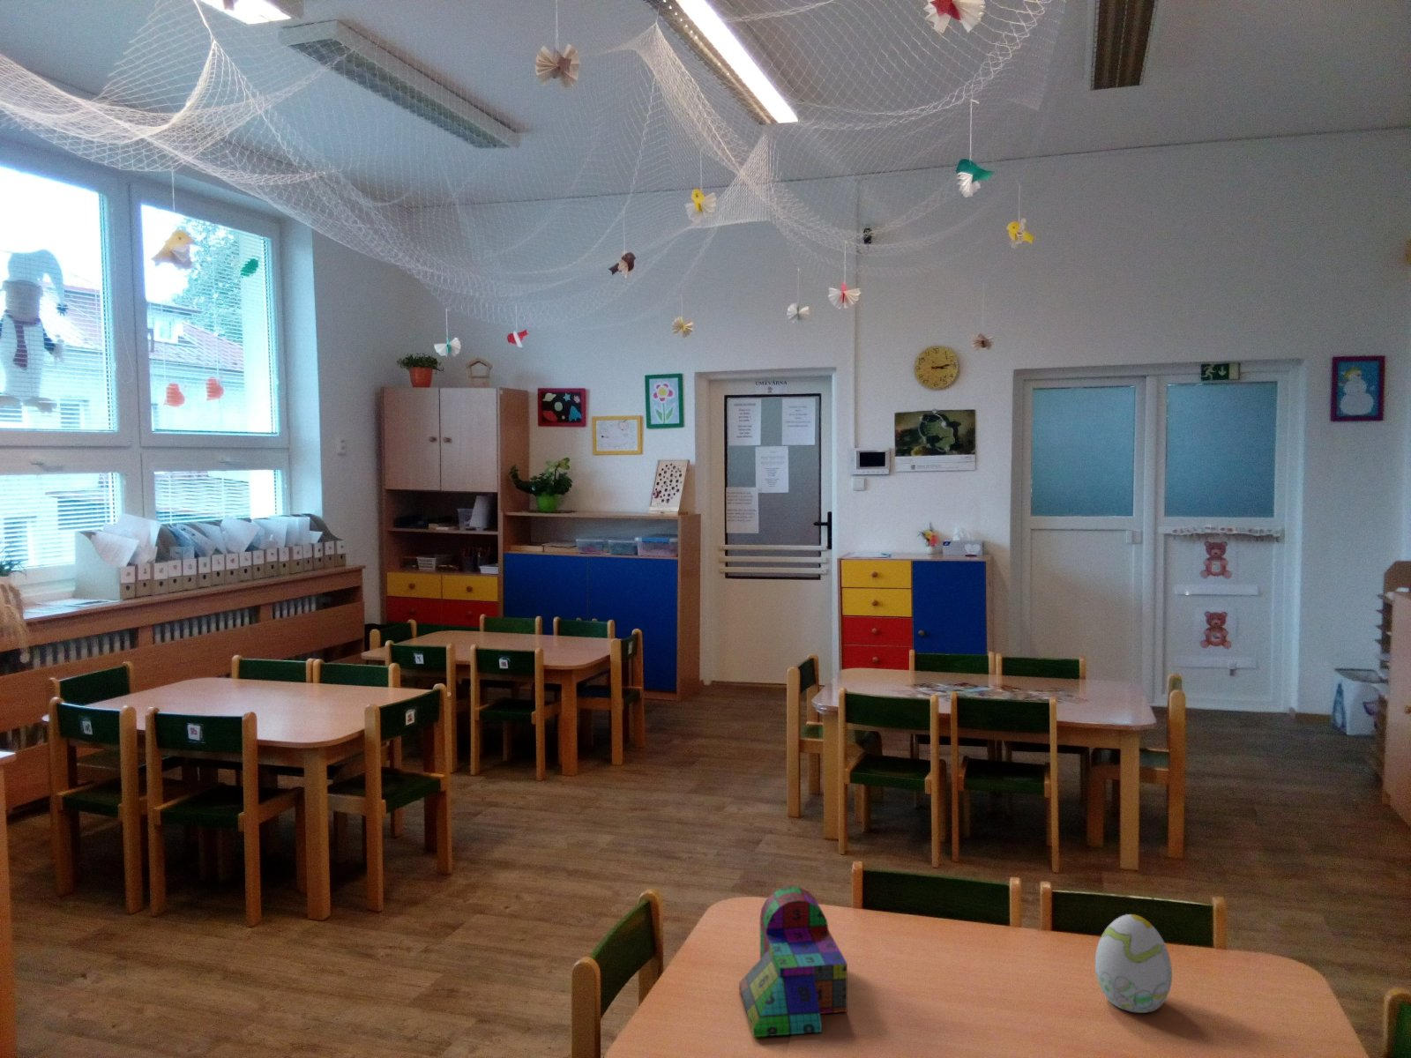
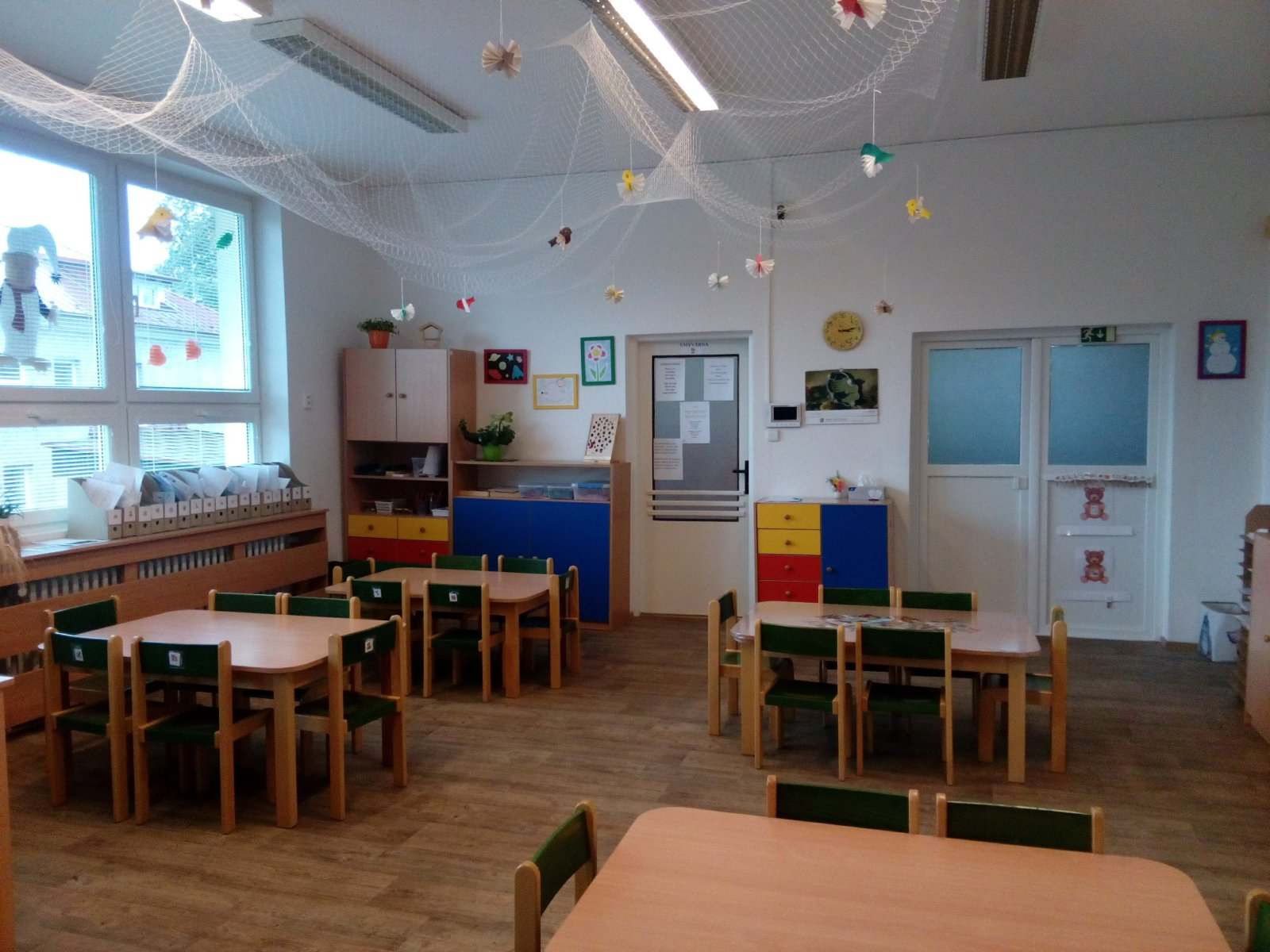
- decorative egg [1094,914,1173,1014]
- puzzle [738,886,849,1038]
